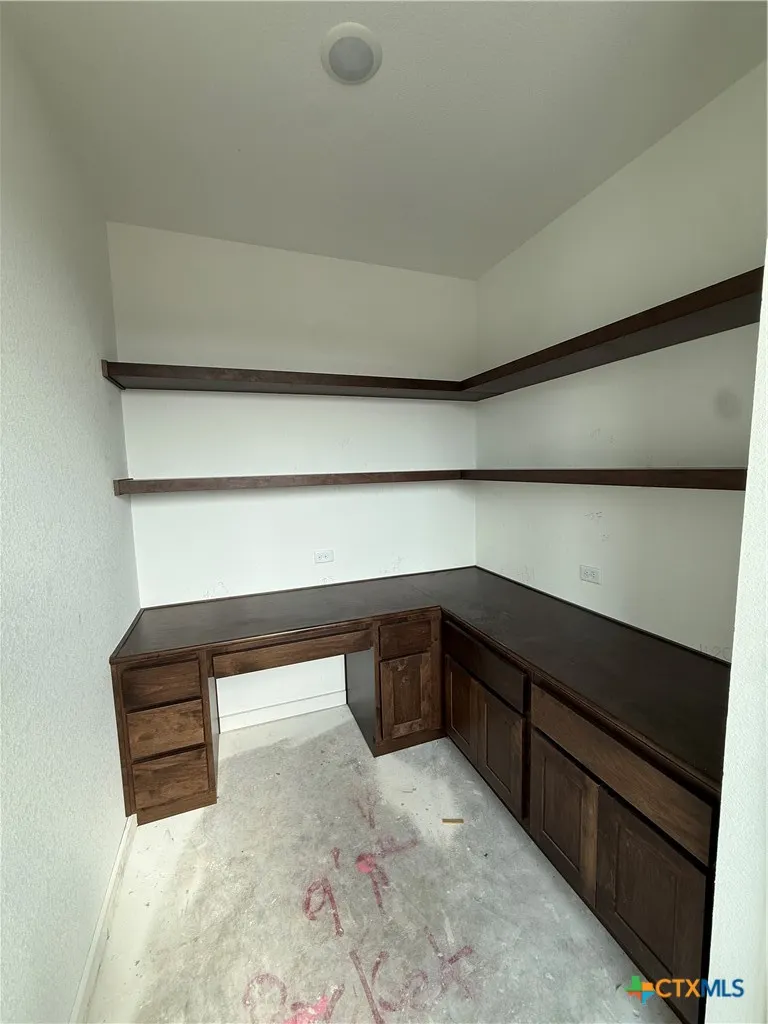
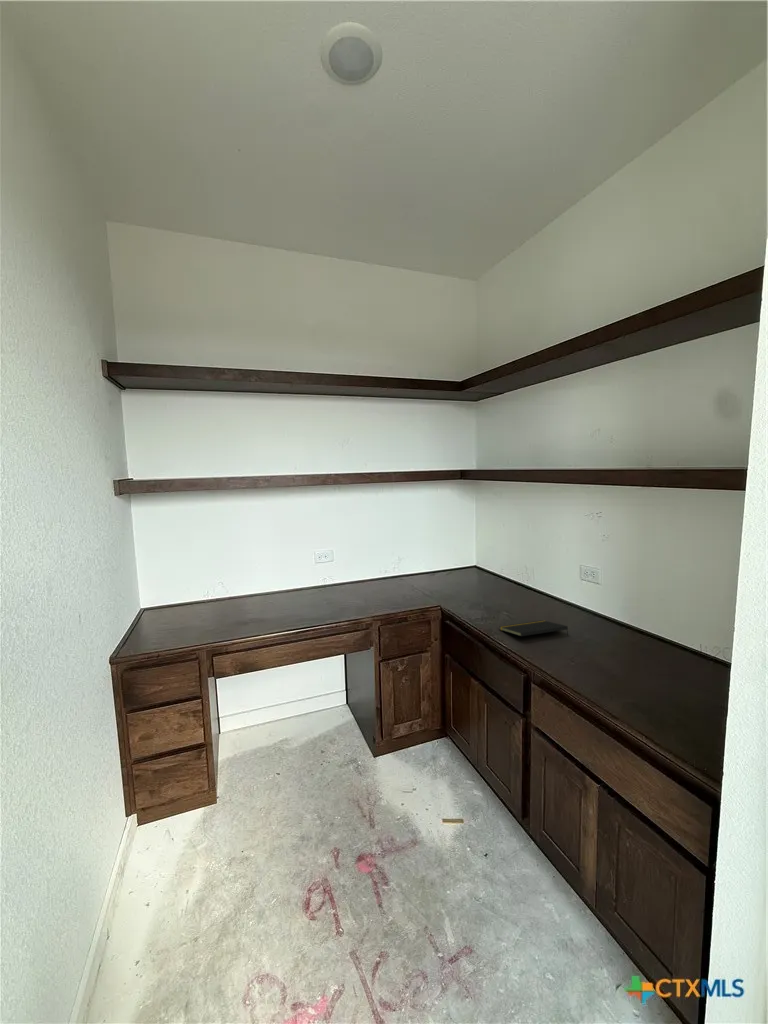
+ notepad [499,619,569,637]
